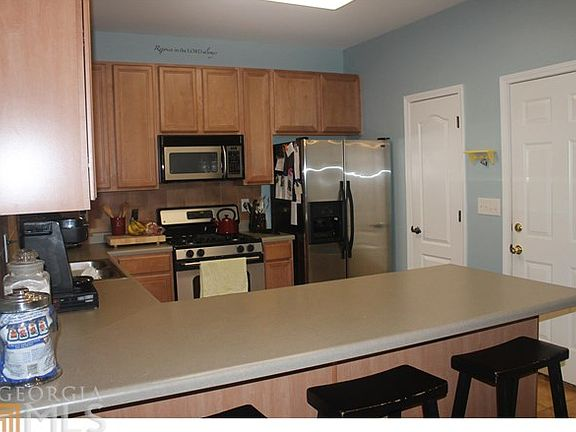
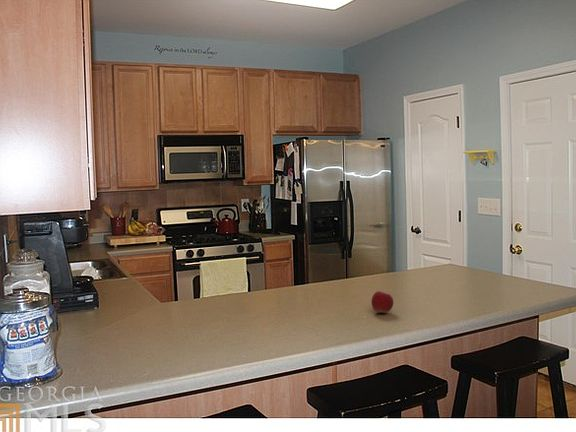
+ apple [371,290,394,314]
